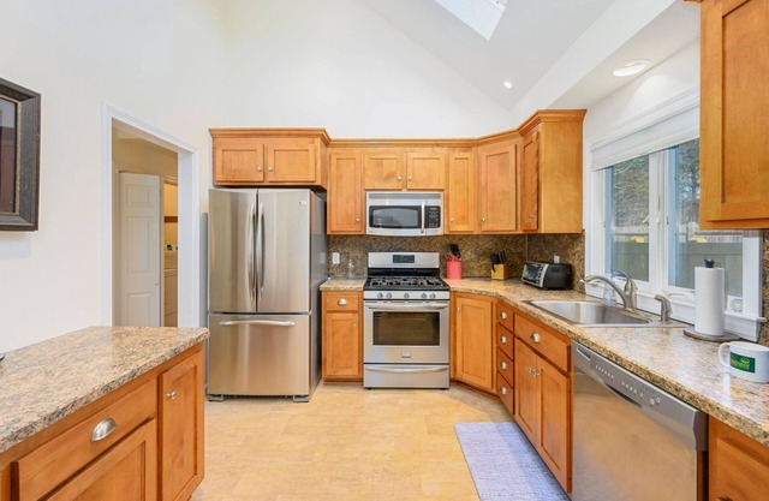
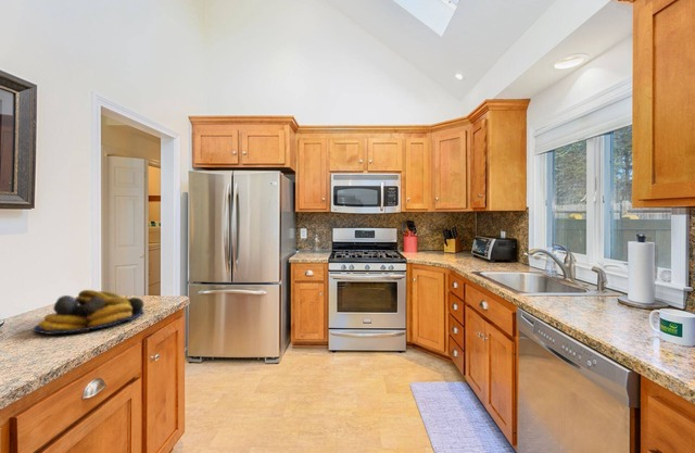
+ fruit bowl [33,289,144,335]
